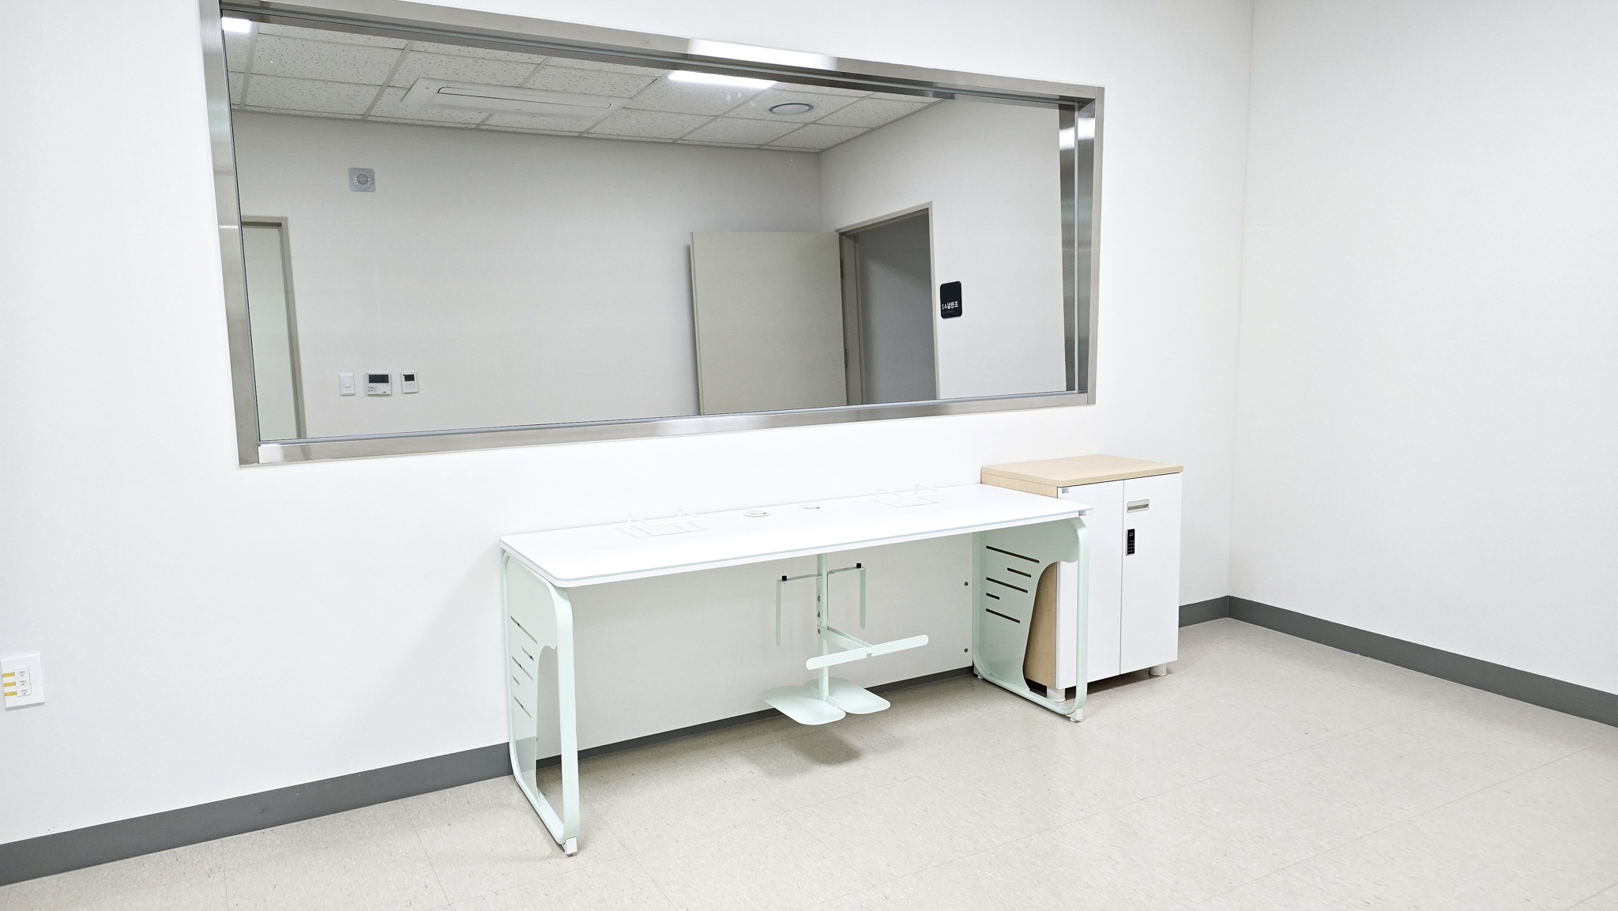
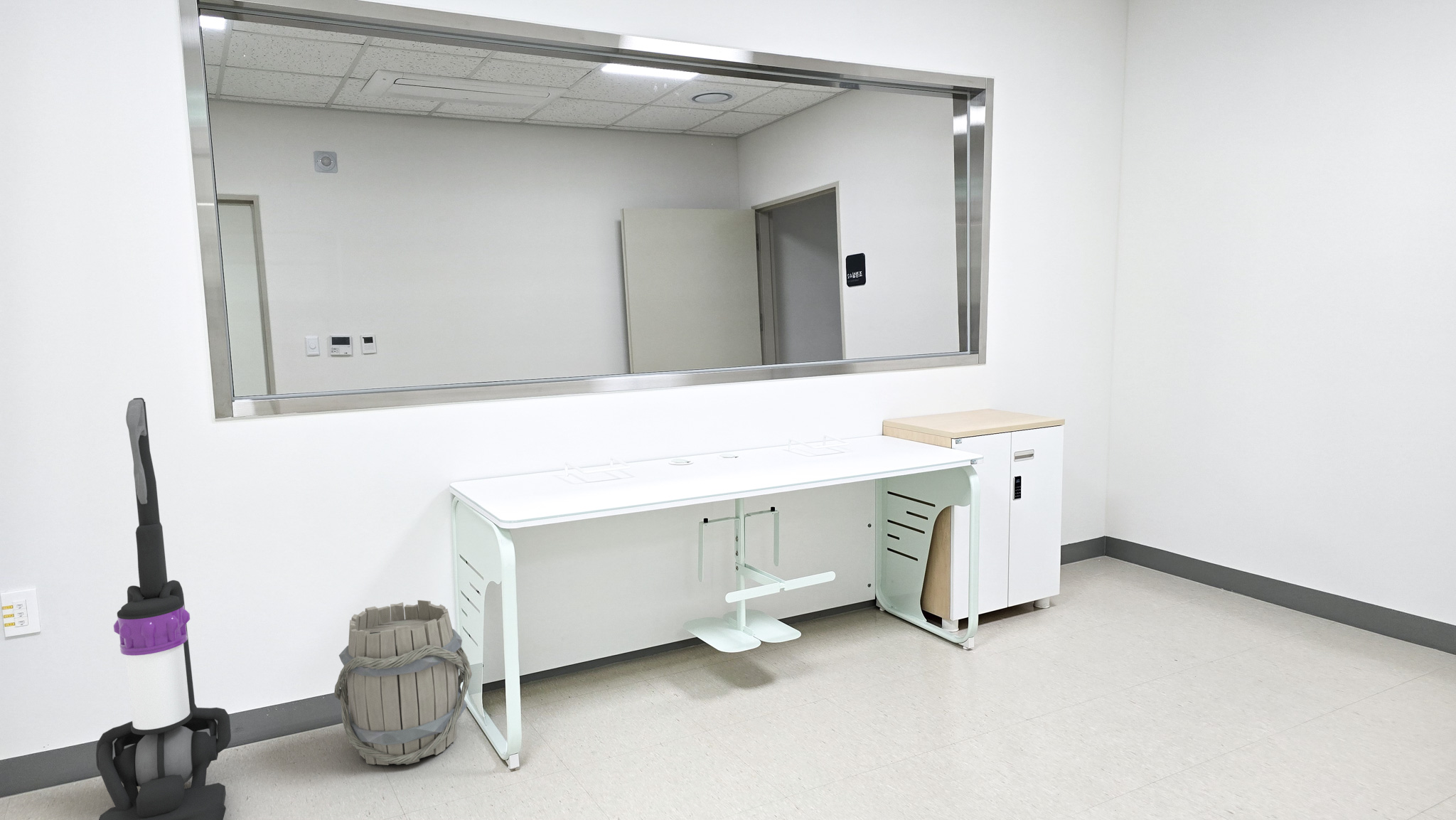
+ bucket [333,600,473,766]
+ vacuum cleaner [95,397,232,820]
